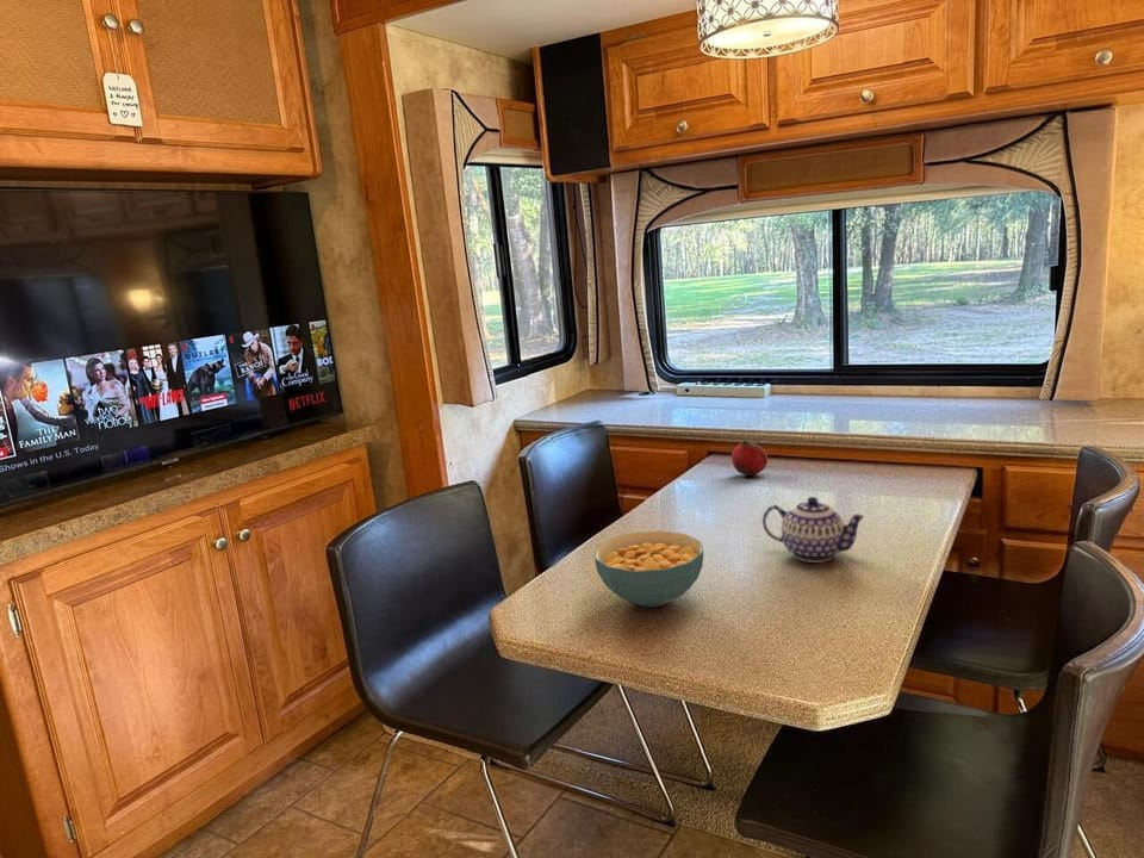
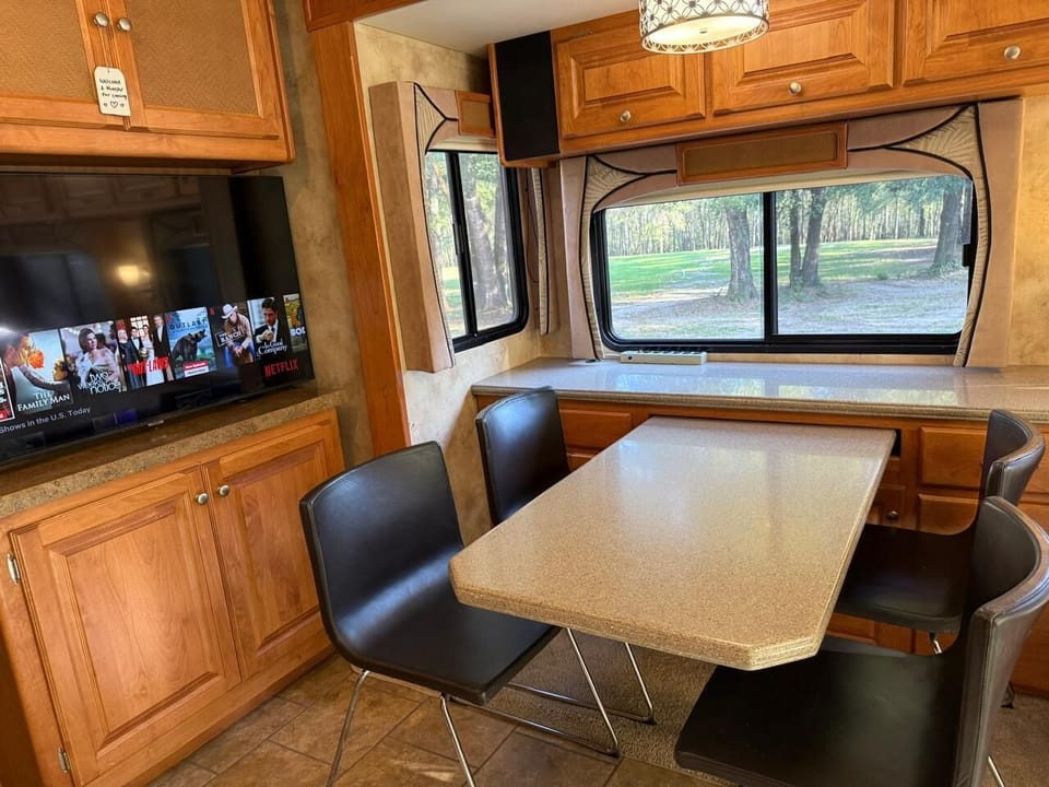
- fruit [730,440,769,477]
- cereal bowl [593,530,704,608]
- teapot [761,496,866,564]
